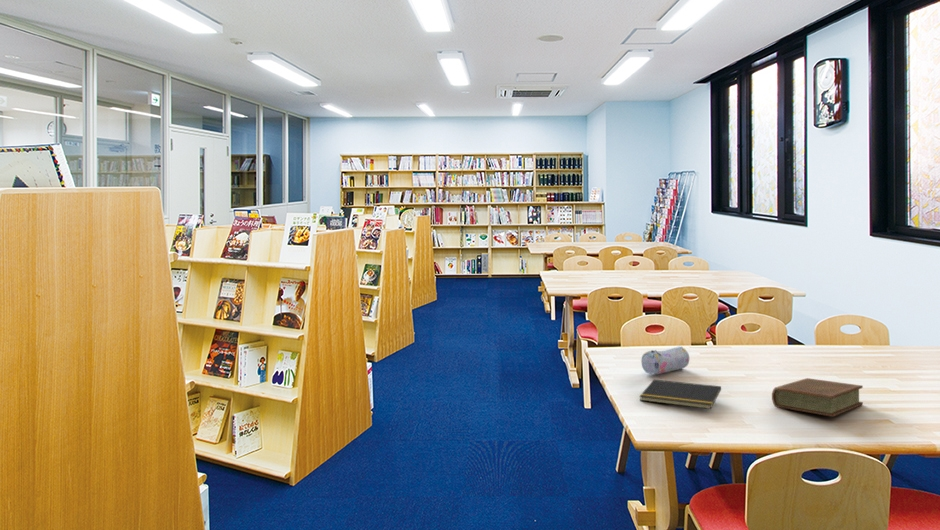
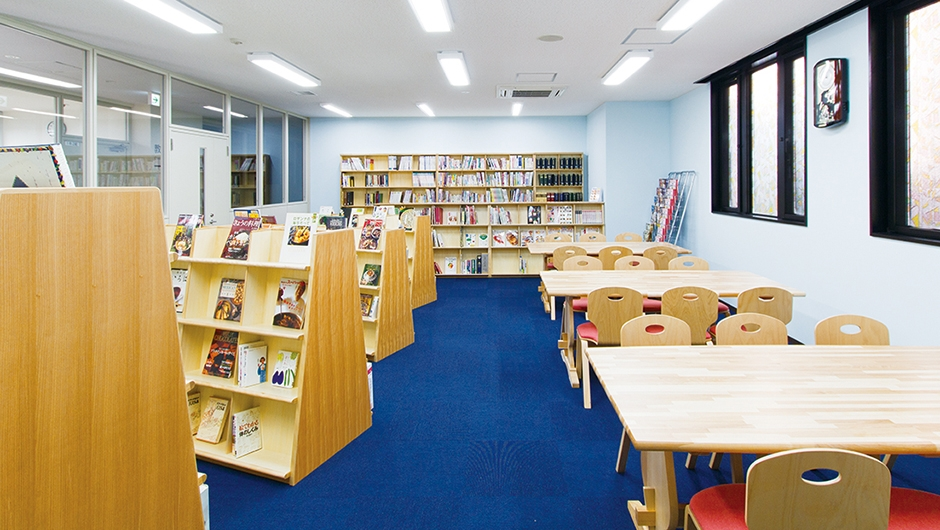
- pencil case [640,345,690,375]
- book [771,377,864,418]
- notepad [639,379,722,410]
